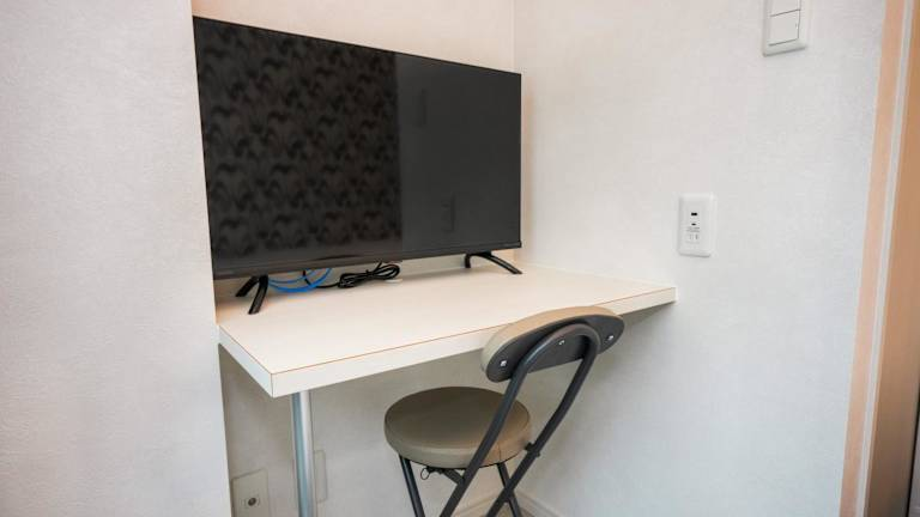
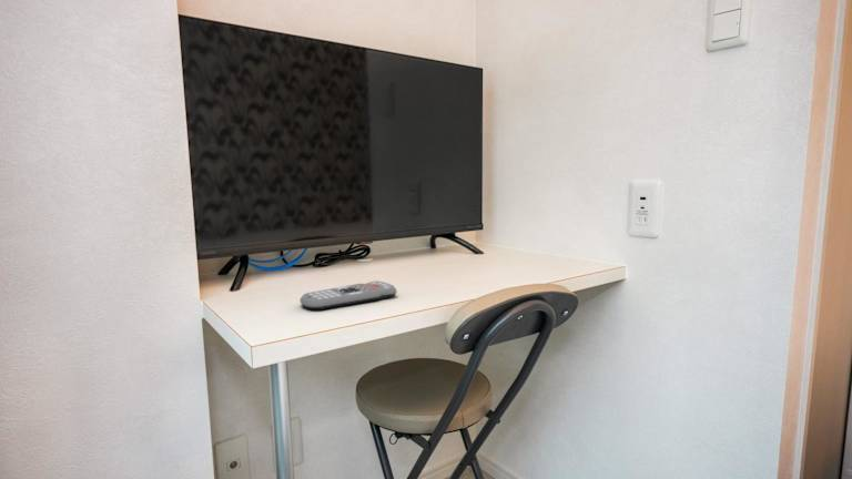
+ remote control [300,279,398,310]
